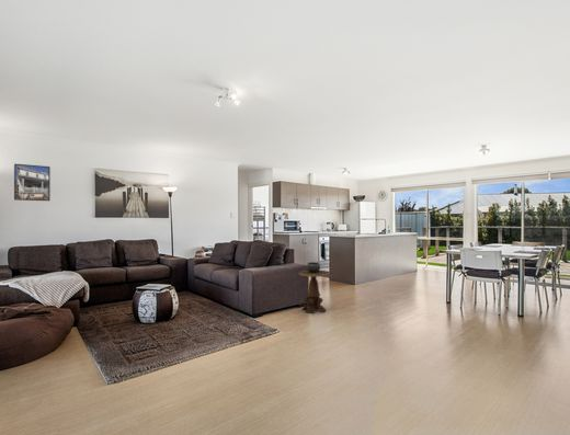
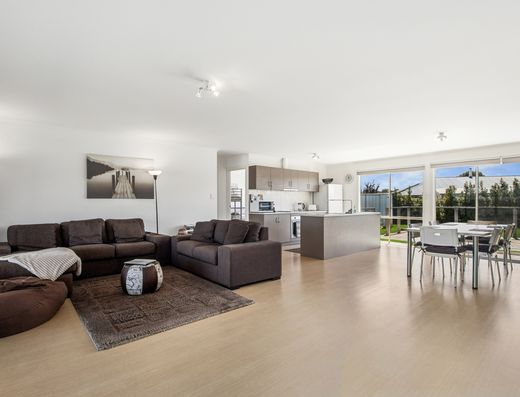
- side table [298,261,329,314]
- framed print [13,162,52,202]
